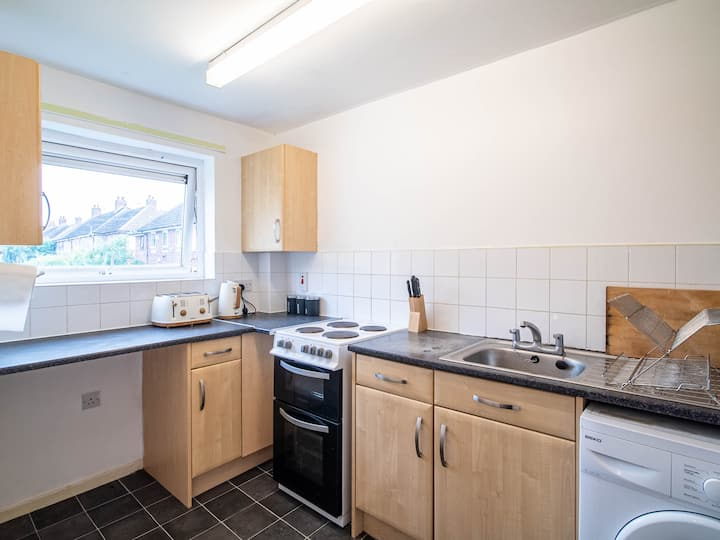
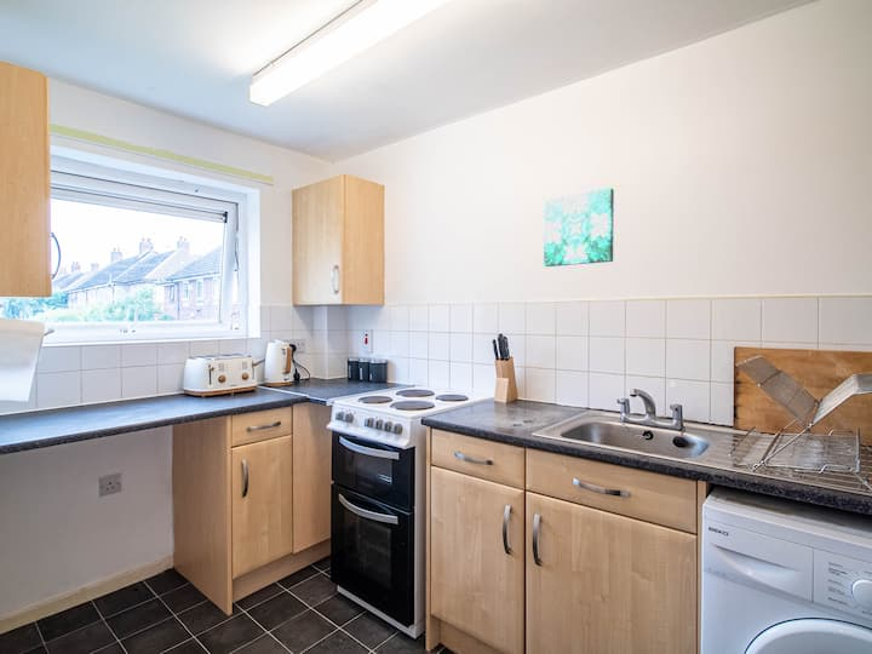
+ wall art [543,187,615,268]
